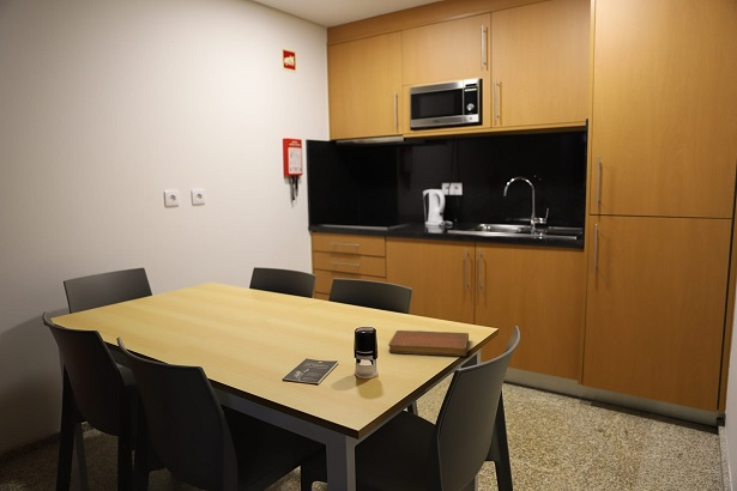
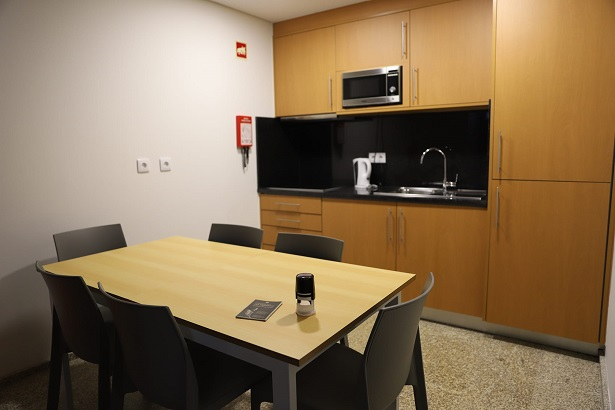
- notebook [387,329,470,357]
